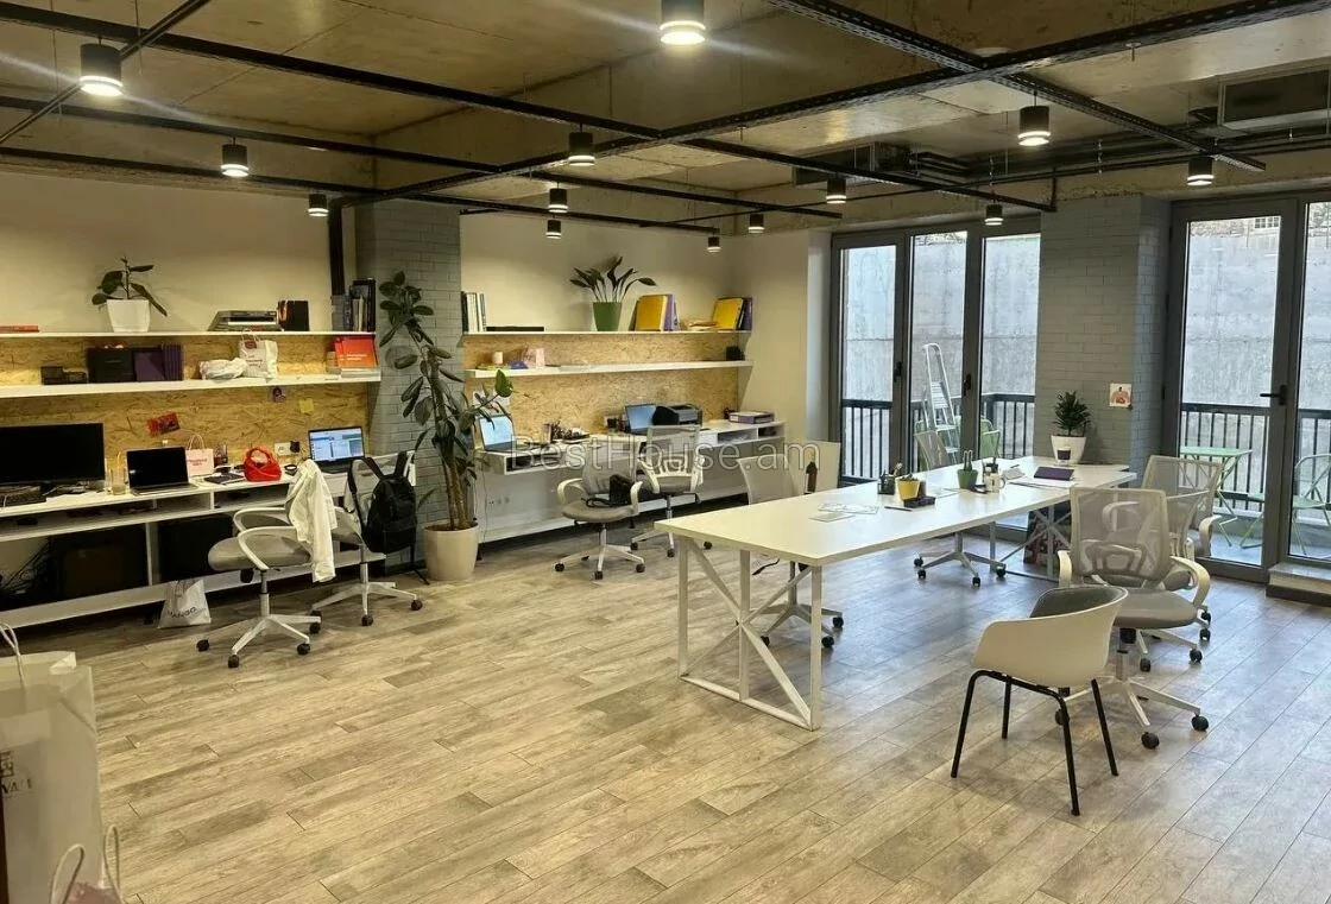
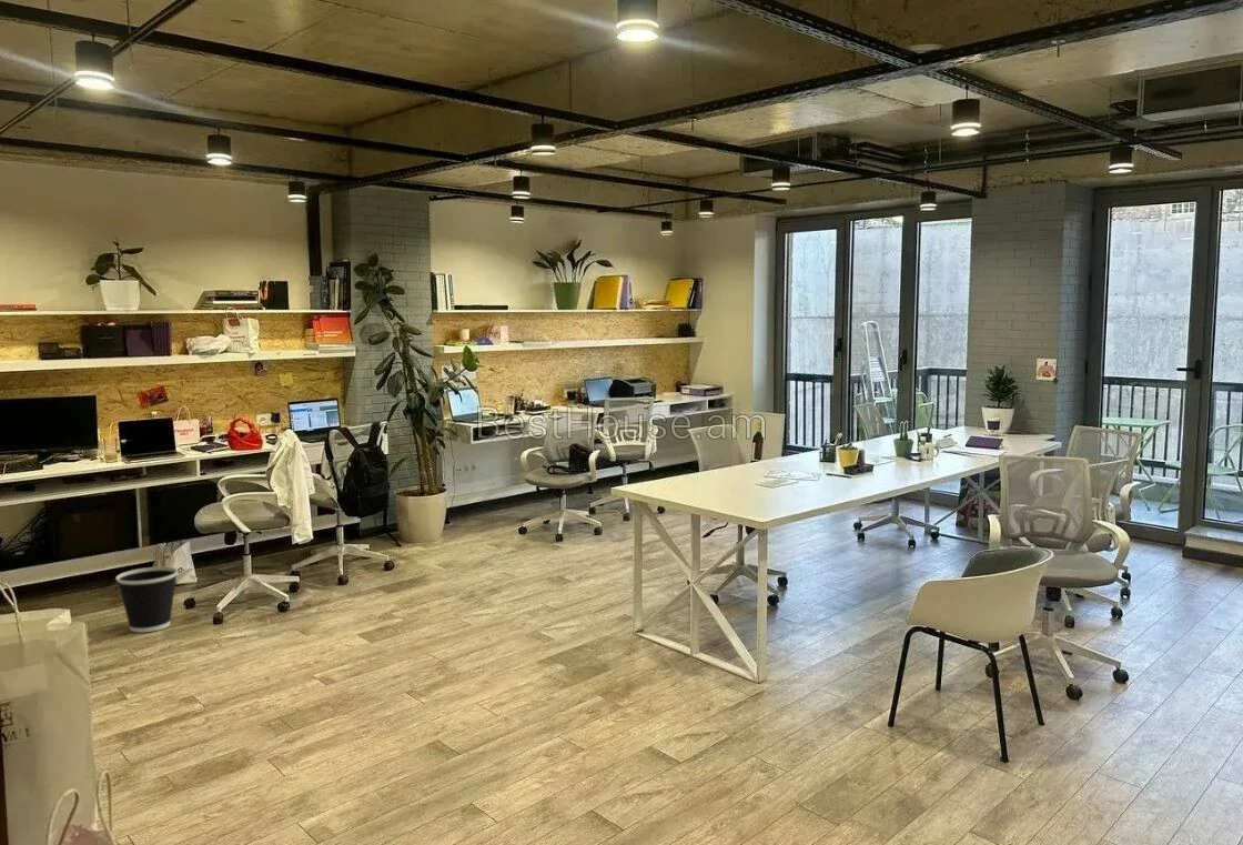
+ wastebasket [114,566,179,633]
